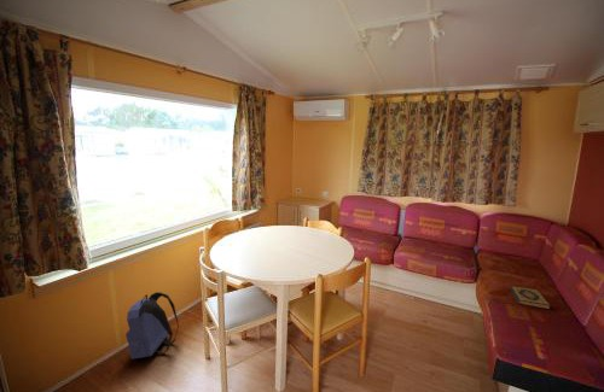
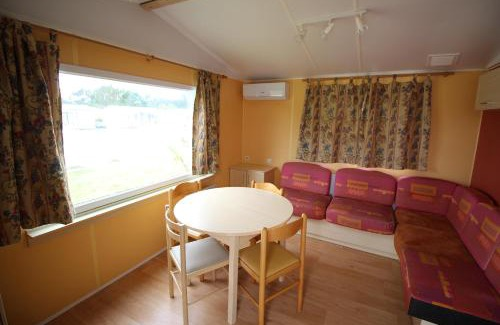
- hardback book [509,285,552,311]
- backpack [124,291,180,361]
